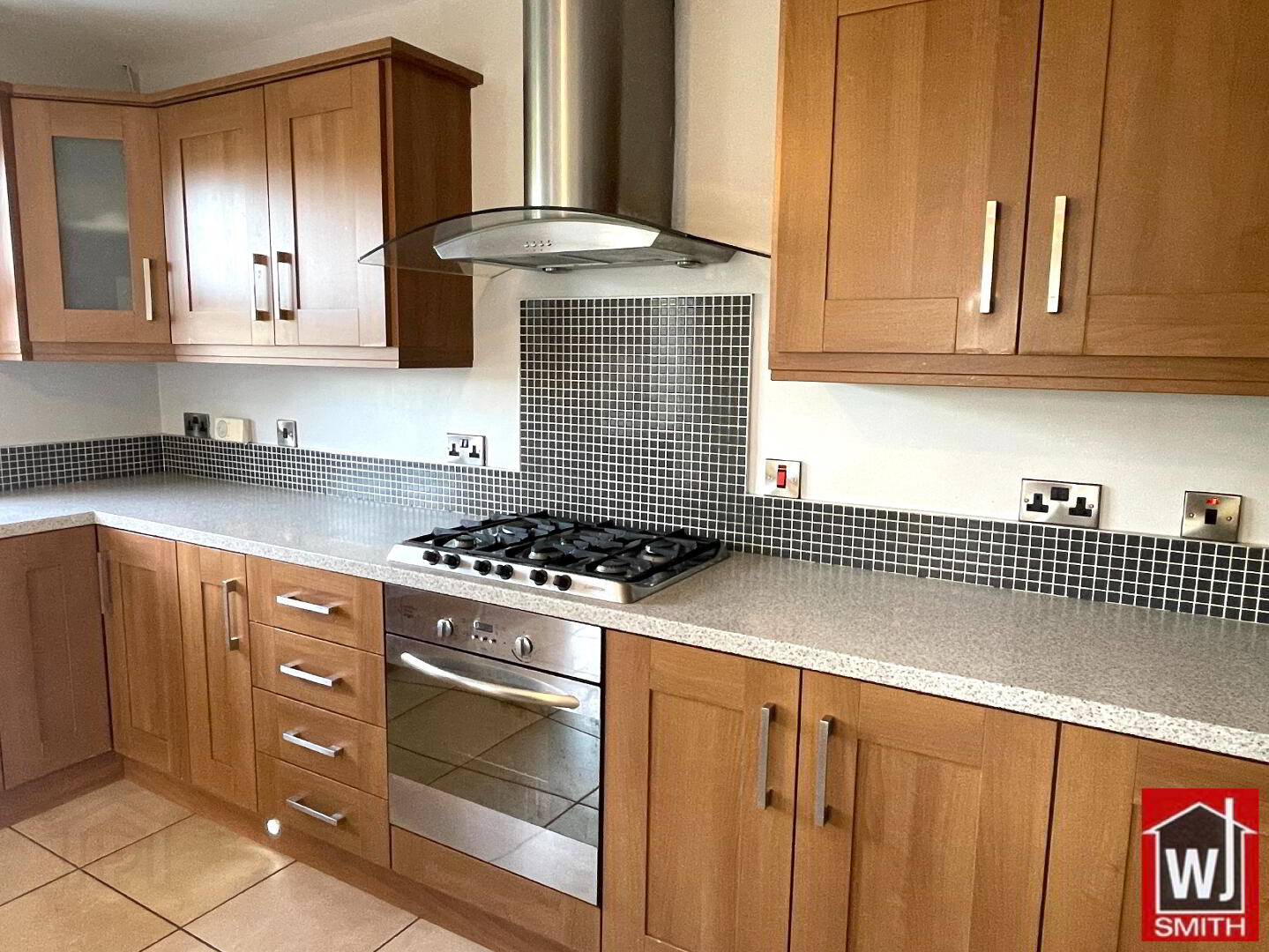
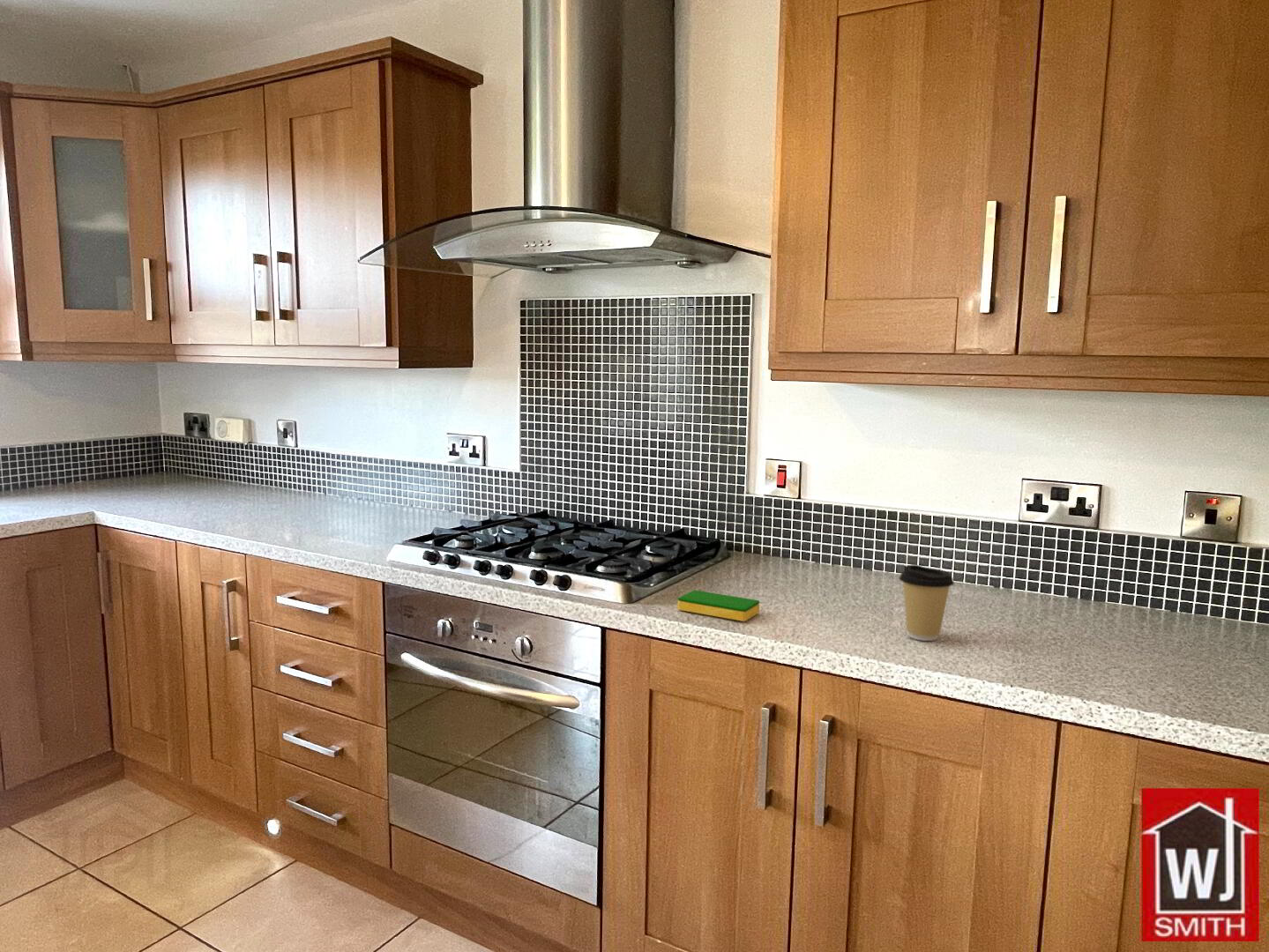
+ coffee cup [899,564,955,642]
+ dish sponge [677,590,760,622]
